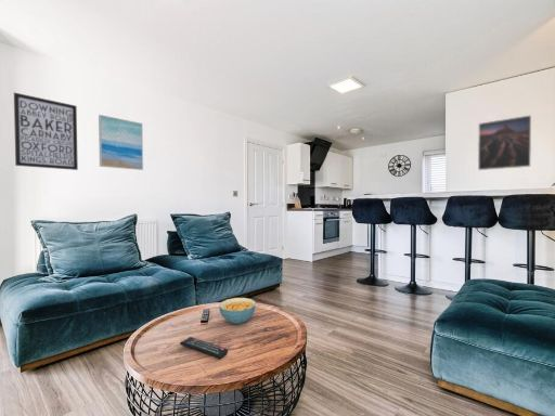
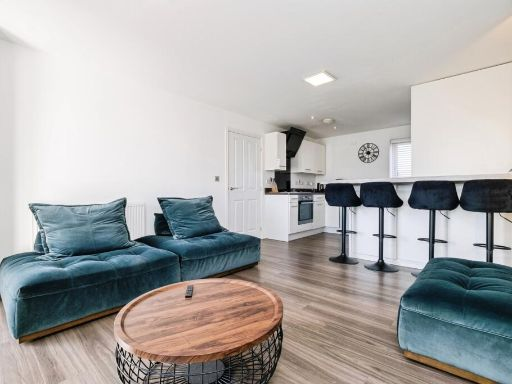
- remote control [179,336,229,360]
- cereal bowl [218,297,257,325]
- wall art [98,114,144,171]
- wall art [13,91,79,171]
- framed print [477,114,532,171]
